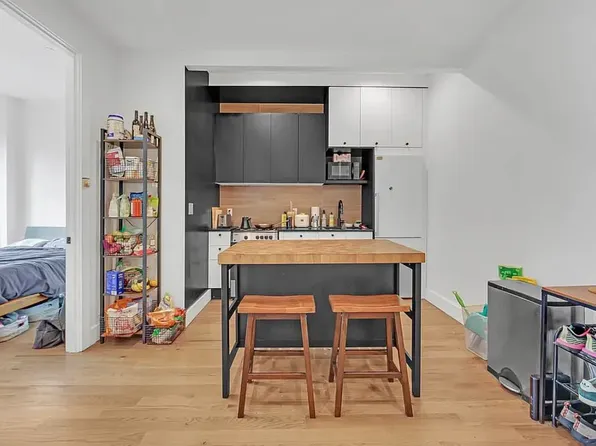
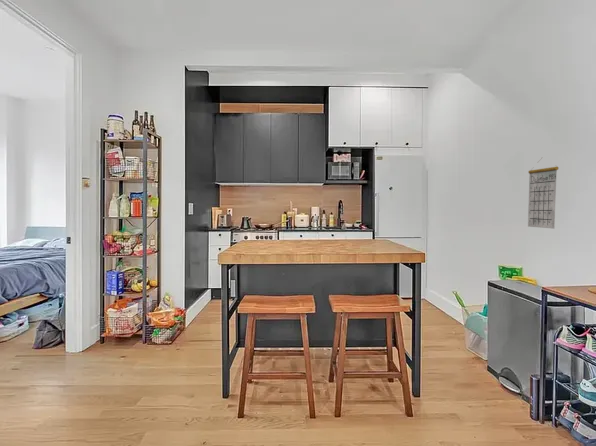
+ calendar [527,158,559,230]
